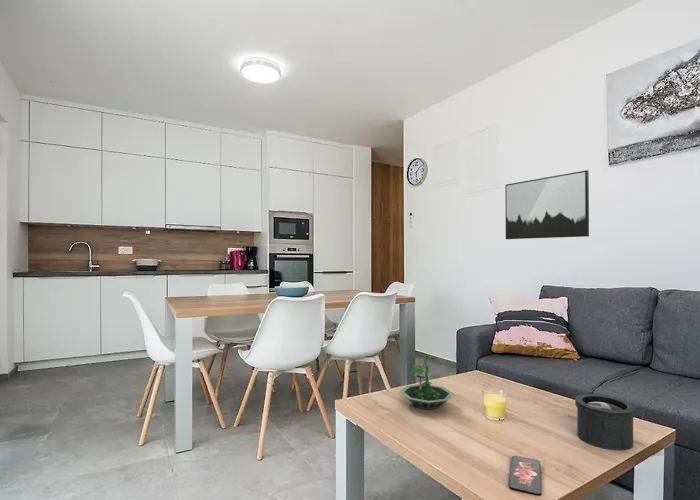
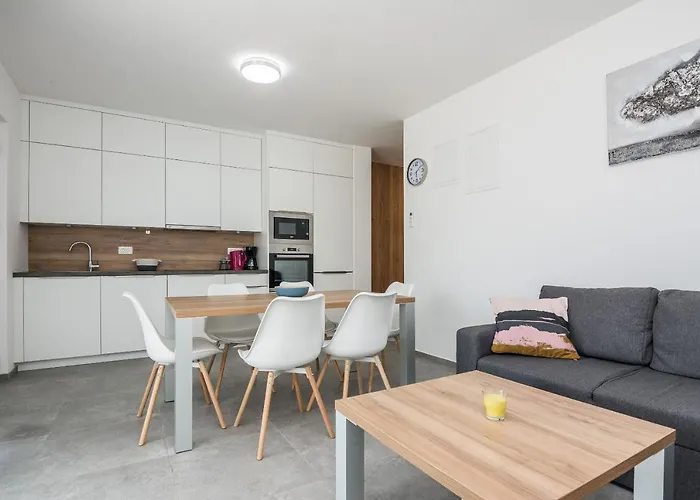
- smartphone [508,455,542,497]
- terrarium [399,354,455,411]
- wall art [504,169,590,240]
- speaker [574,393,636,451]
